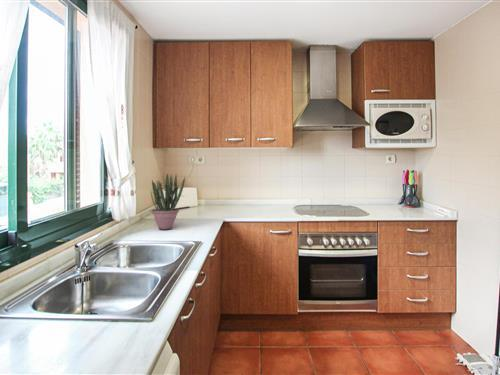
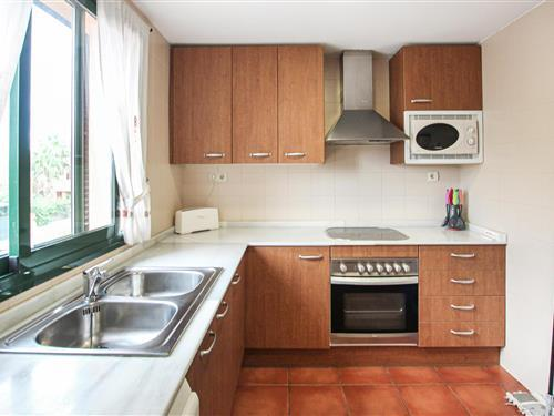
- potted plant [149,172,186,230]
